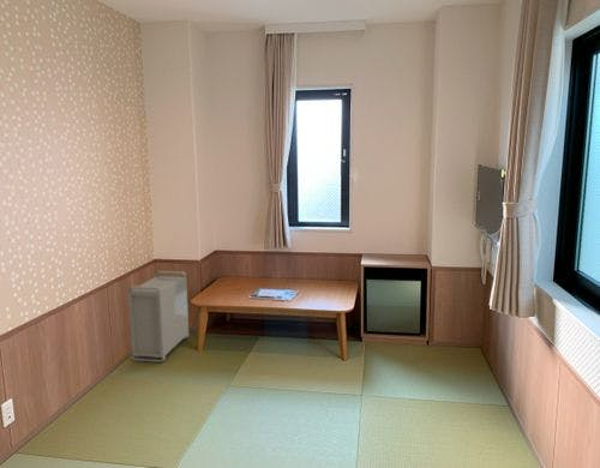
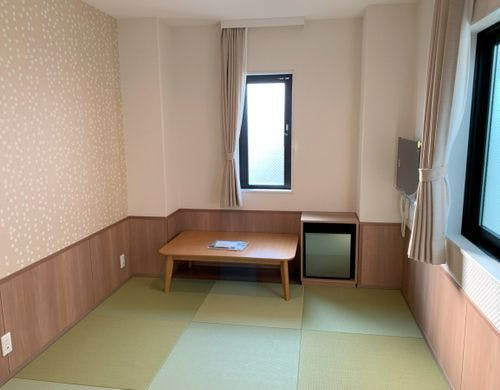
- storage bin [127,270,190,364]
